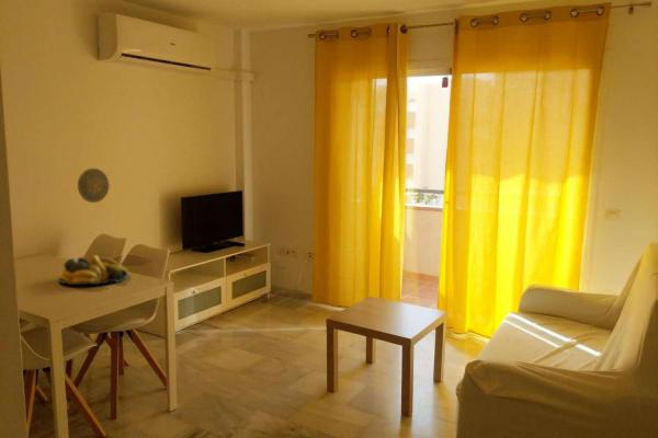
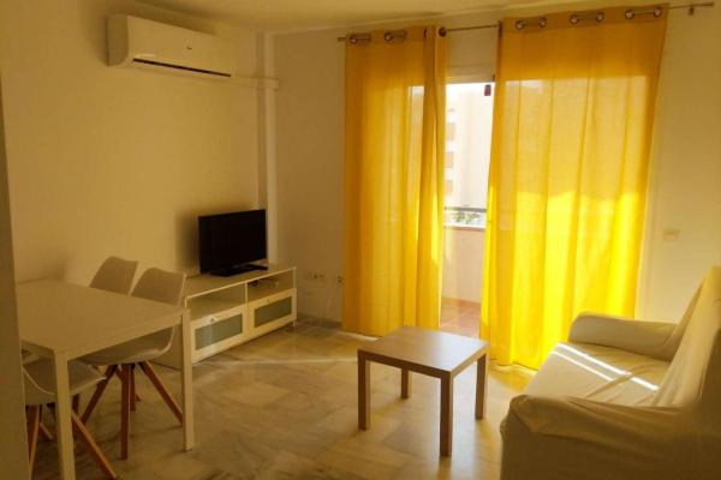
- decorative plate [77,168,111,204]
- fruit bowl [57,254,129,286]
